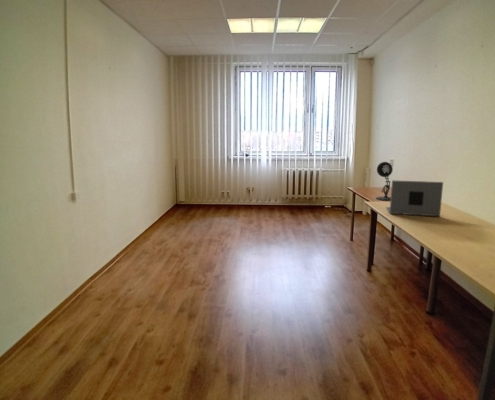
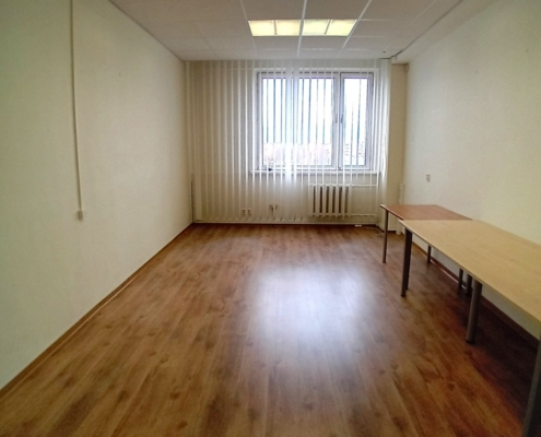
- desk lamp [375,161,394,201]
- laptop [385,179,444,217]
